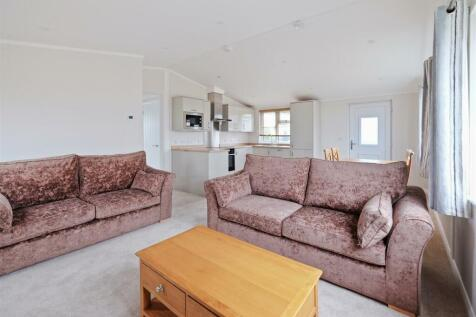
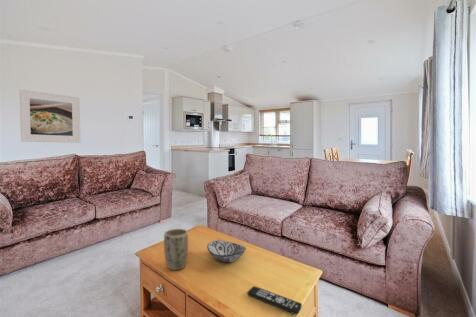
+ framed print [19,89,81,144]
+ plant pot [163,228,189,271]
+ decorative bowl [206,239,247,263]
+ remote control [246,285,303,316]
